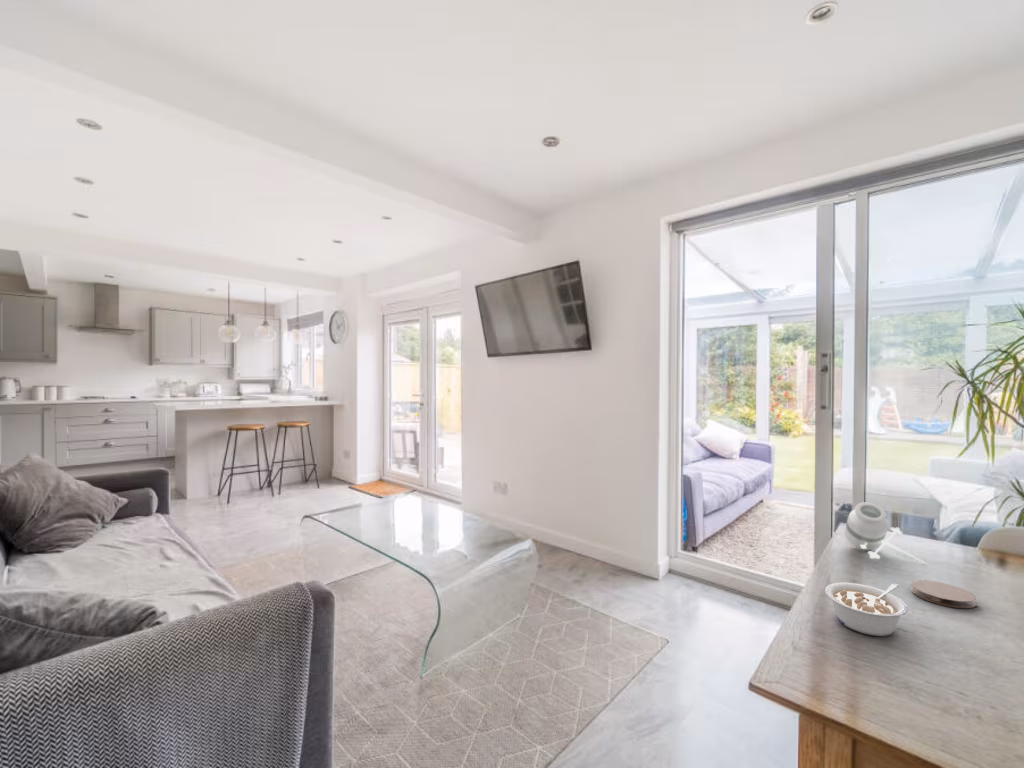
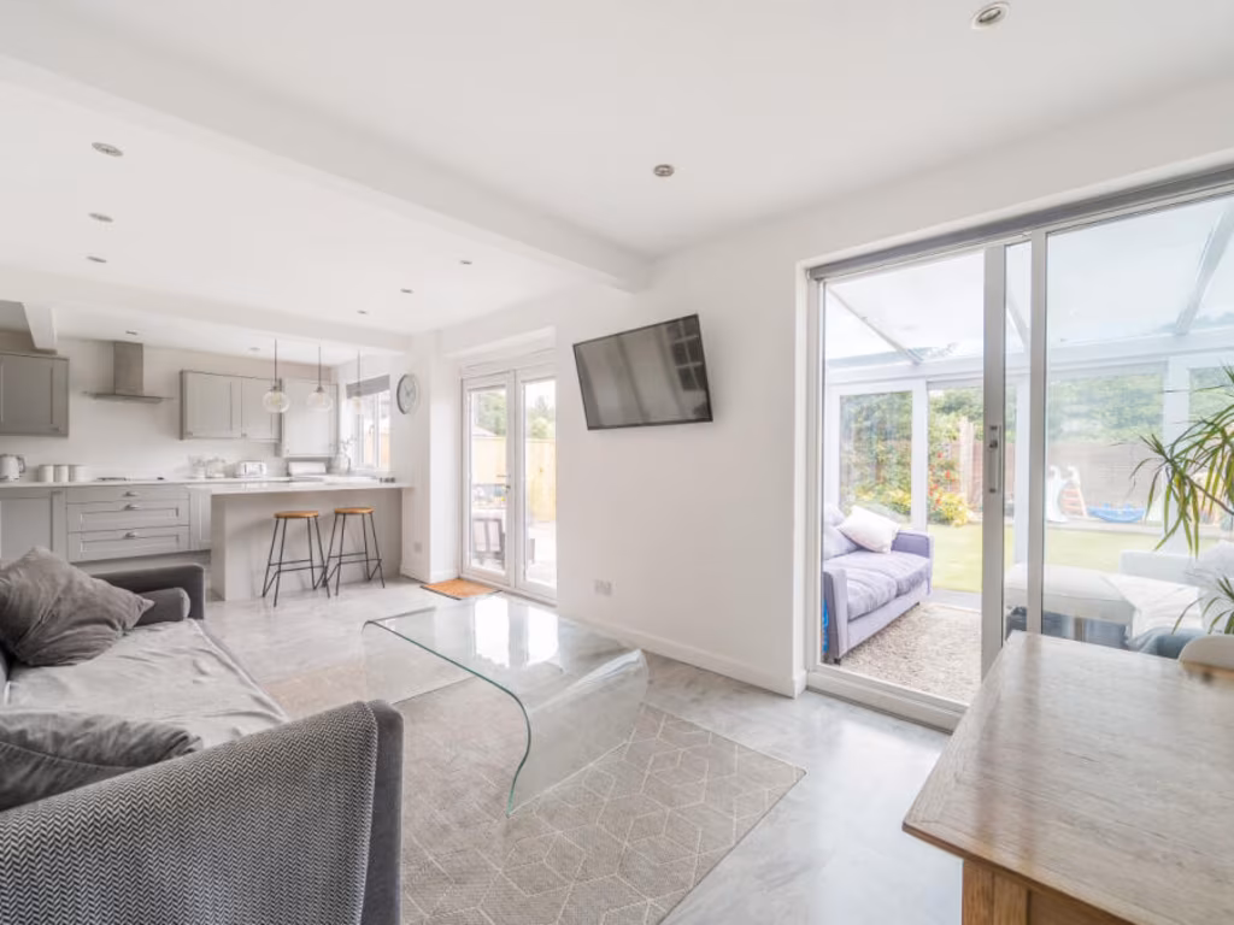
- legume [824,582,909,637]
- coaster [910,579,977,609]
- jar [844,502,928,565]
